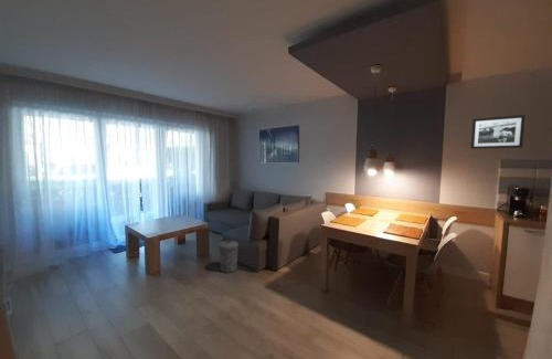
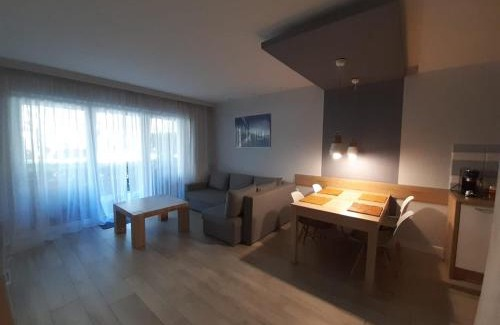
- picture frame [470,114,527,150]
- trash can [217,240,240,274]
